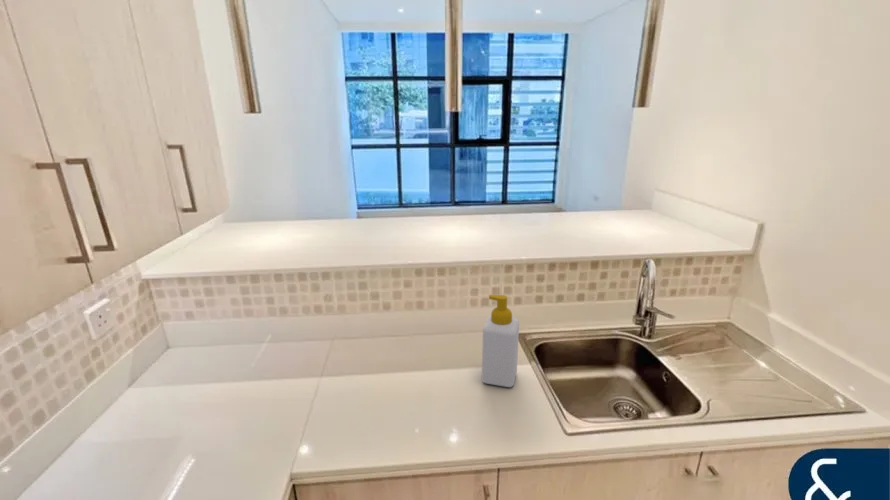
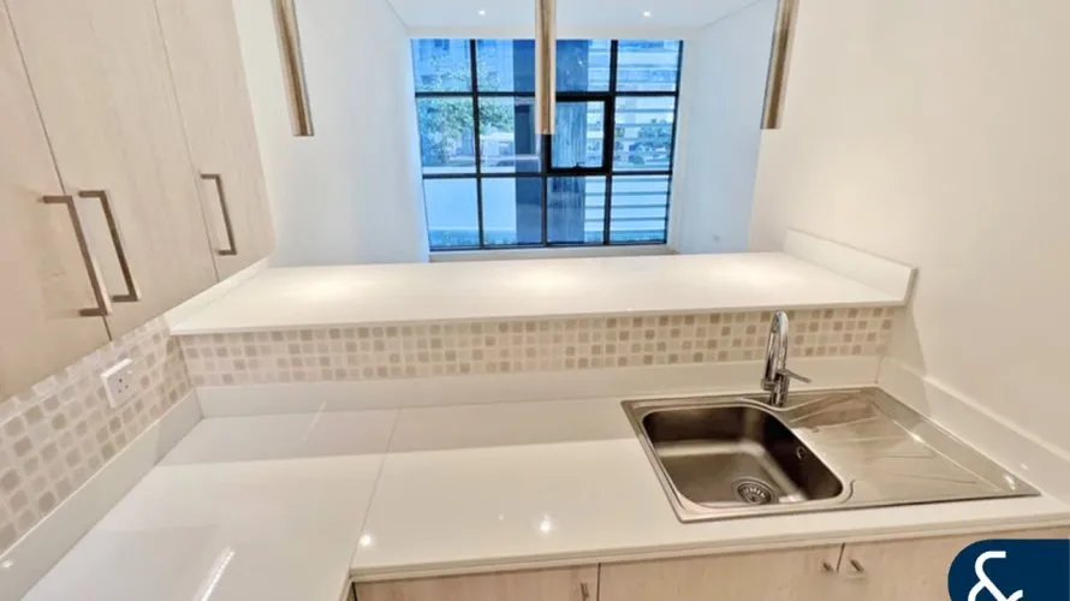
- soap bottle [481,294,520,388]
